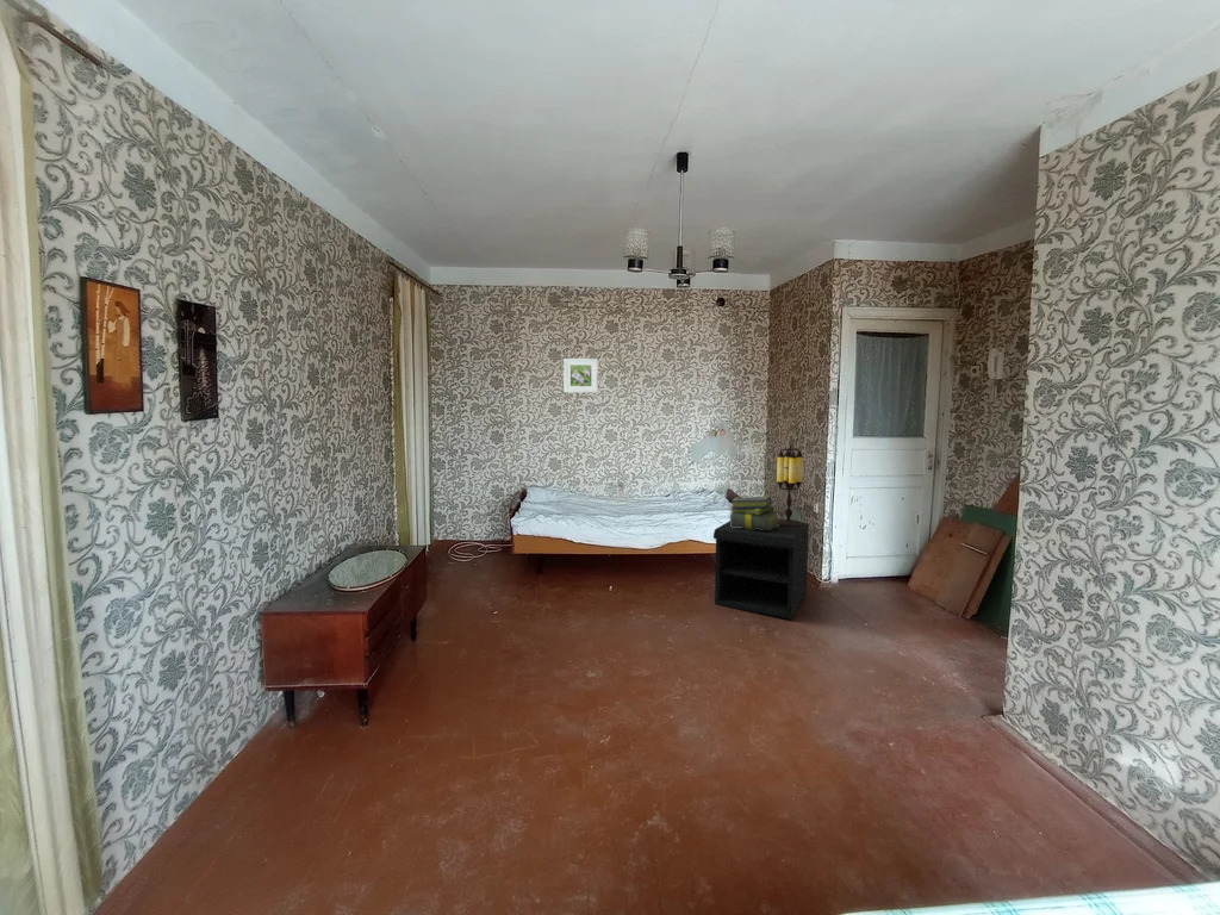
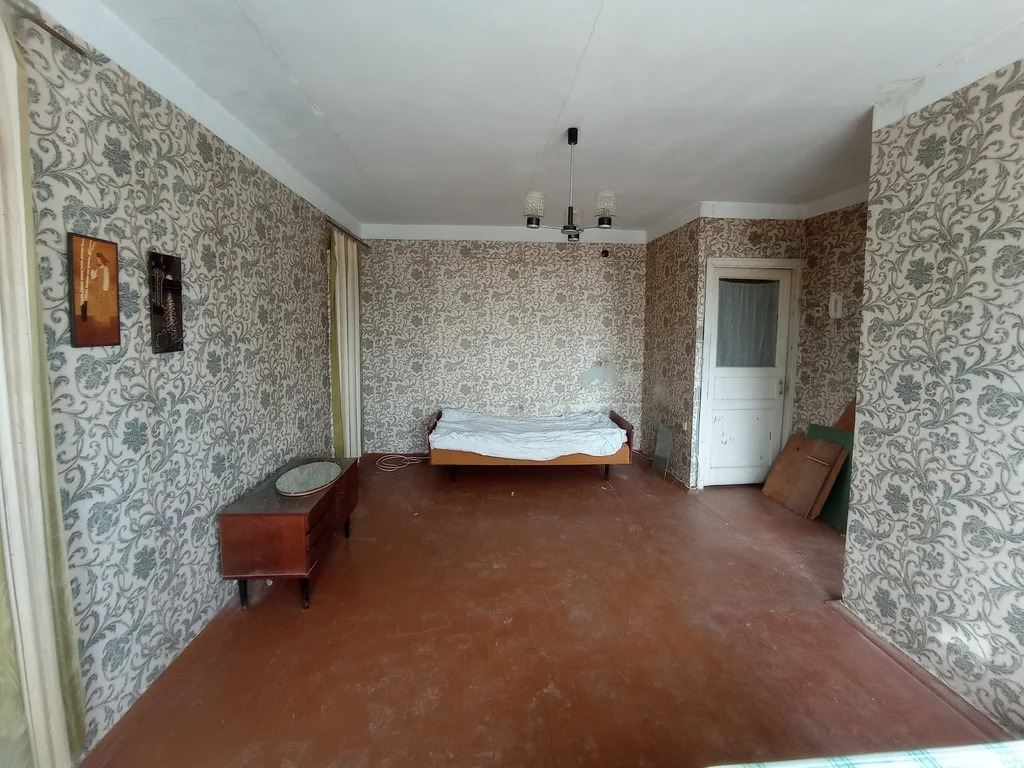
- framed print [562,357,599,393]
- table lamp [776,444,804,527]
- stack of books [728,496,779,530]
- nightstand [712,519,810,621]
